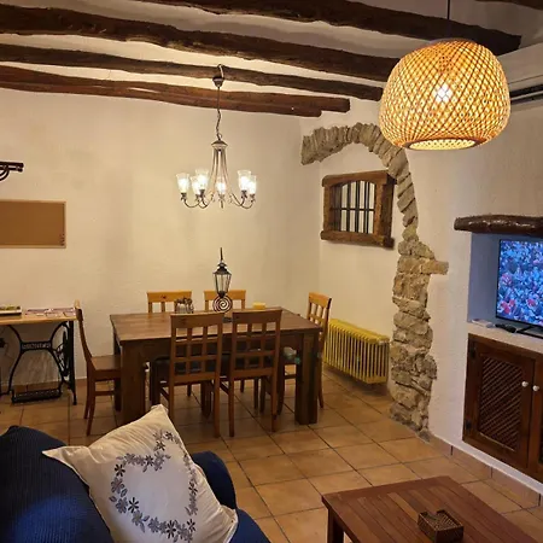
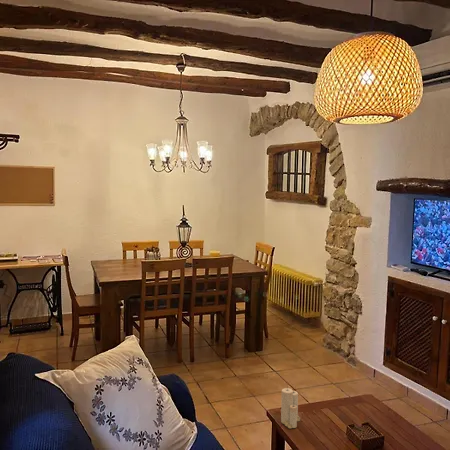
+ candle [280,386,301,429]
